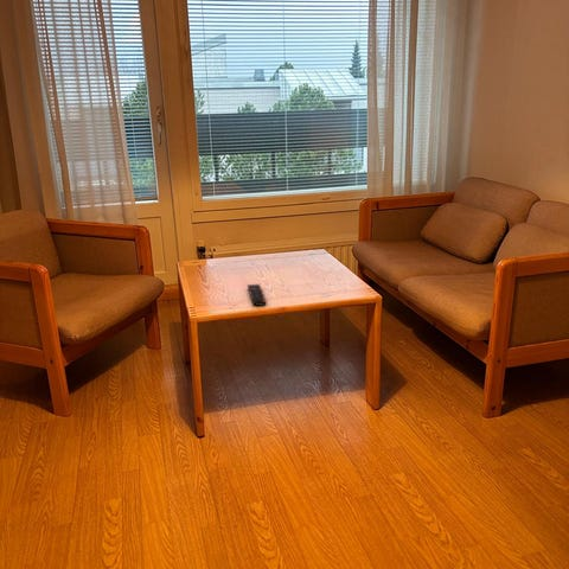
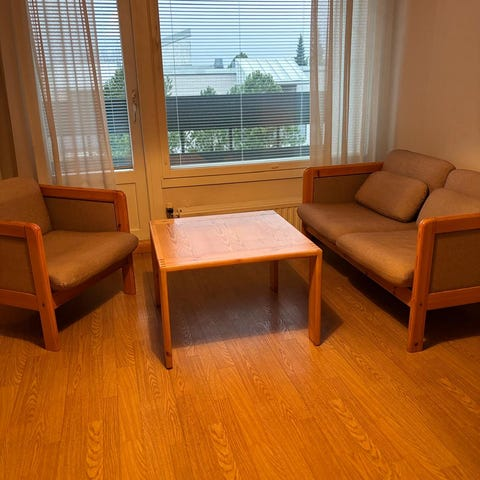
- remote control [247,283,268,307]
